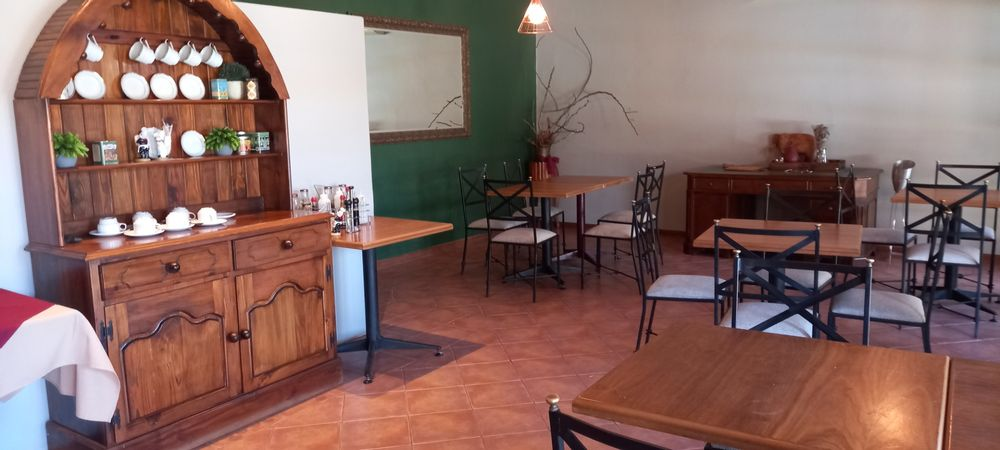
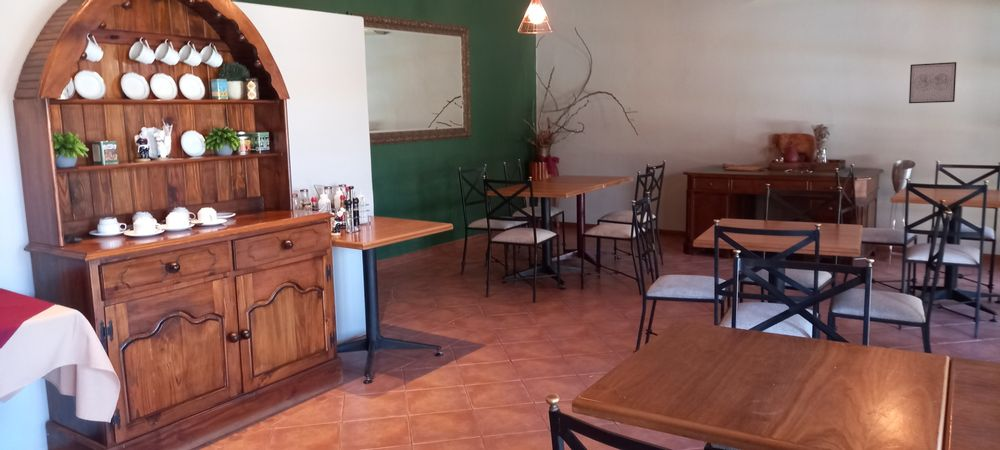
+ wall art [908,61,957,104]
